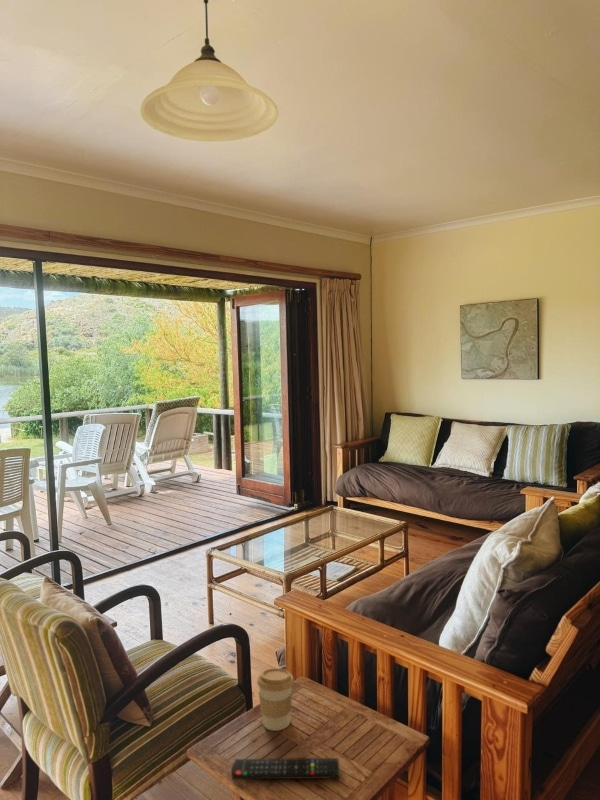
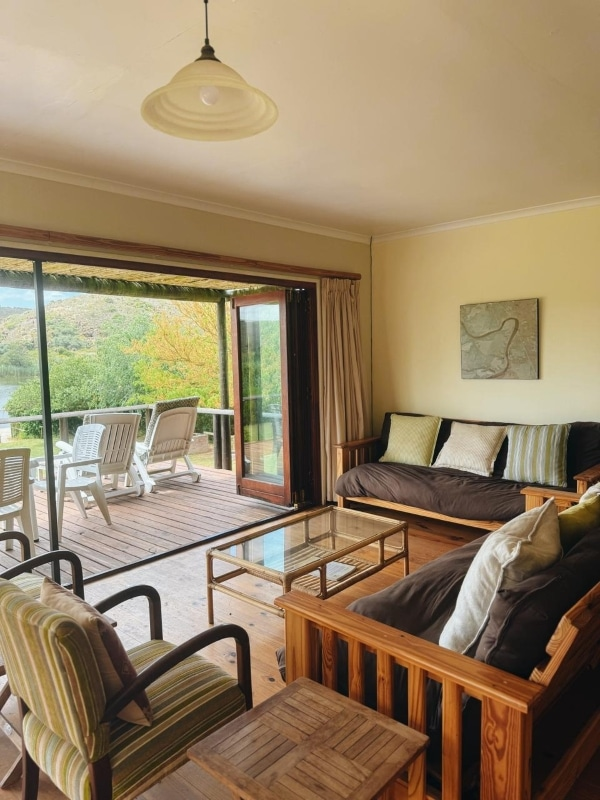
- coffee cup [256,667,295,732]
- remote control [231,757,341,780]
